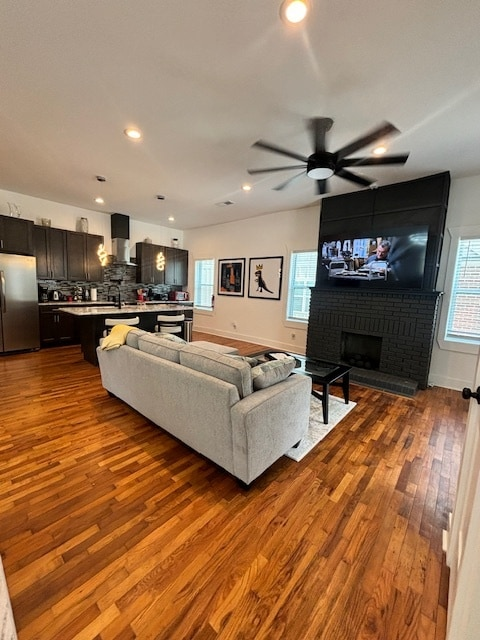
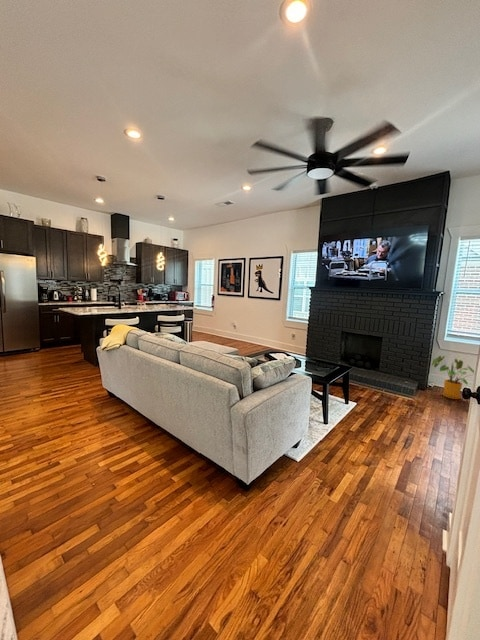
+ house plant [431,355,475,400]
